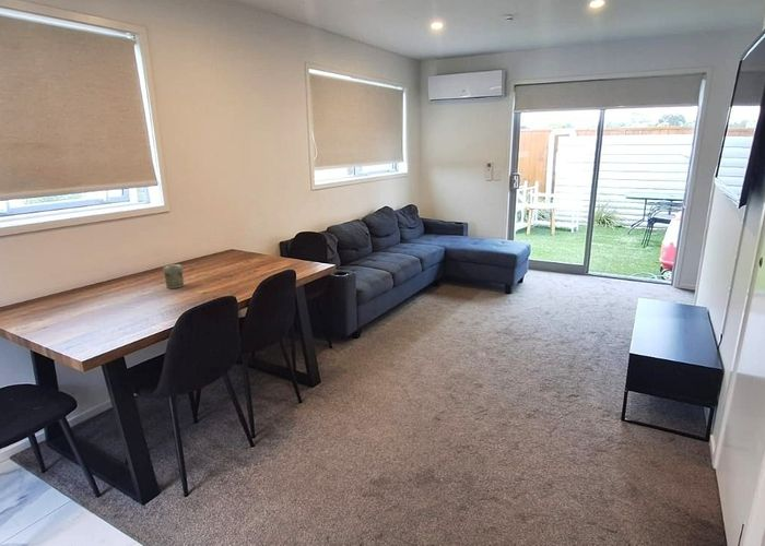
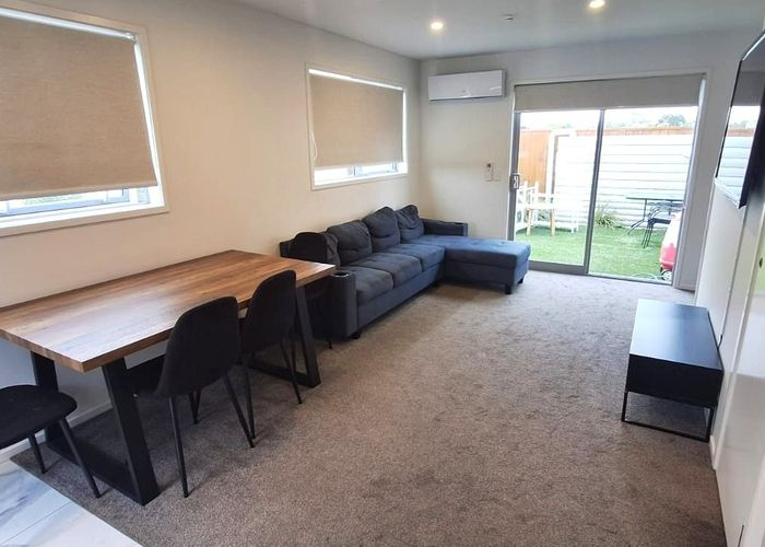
- jar [162,263,185,289]
